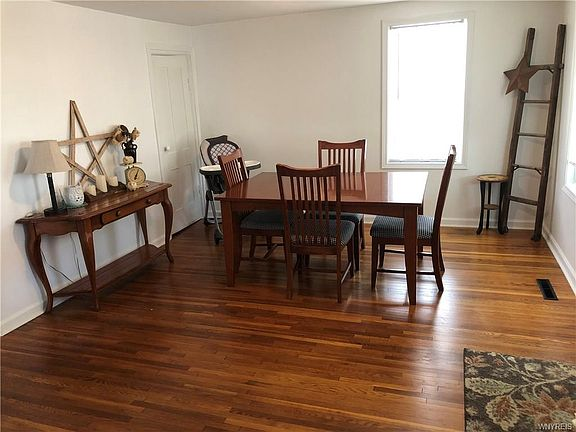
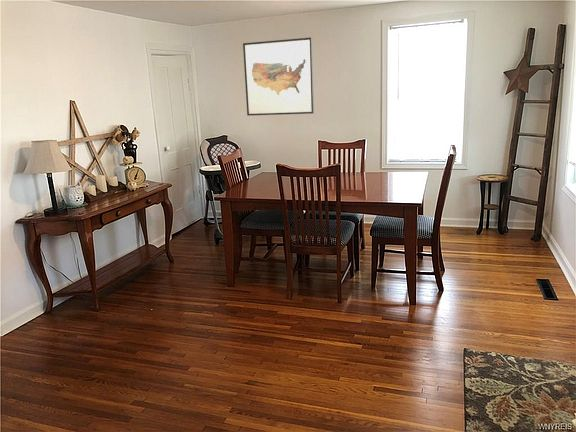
+ wall art [242,36,315,117]
